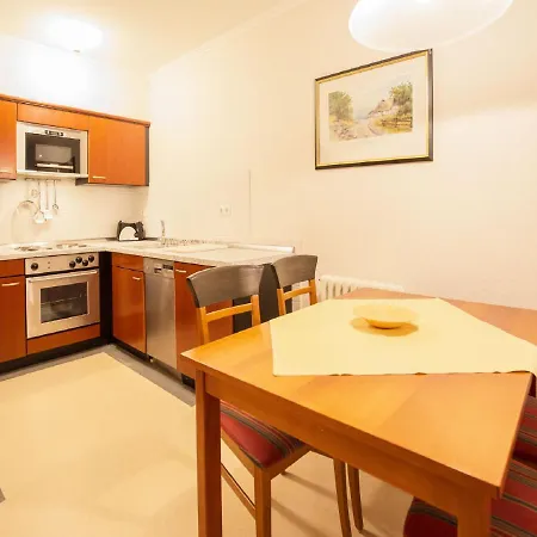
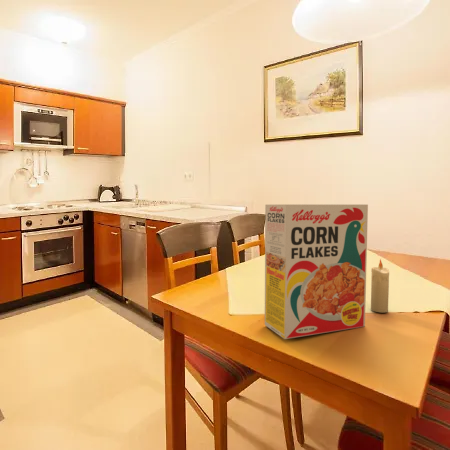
+ candle [370,258,390,313]
+ cereal box [264,204,369,340]
